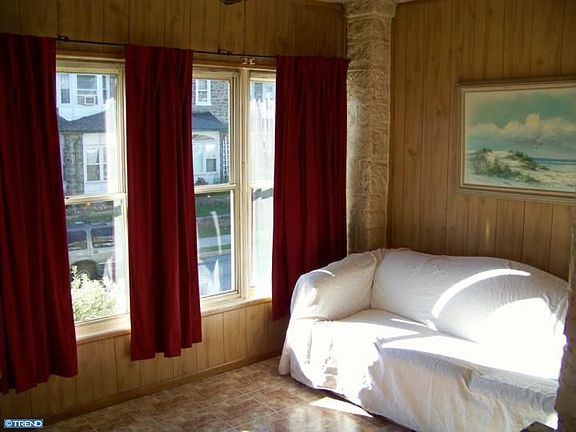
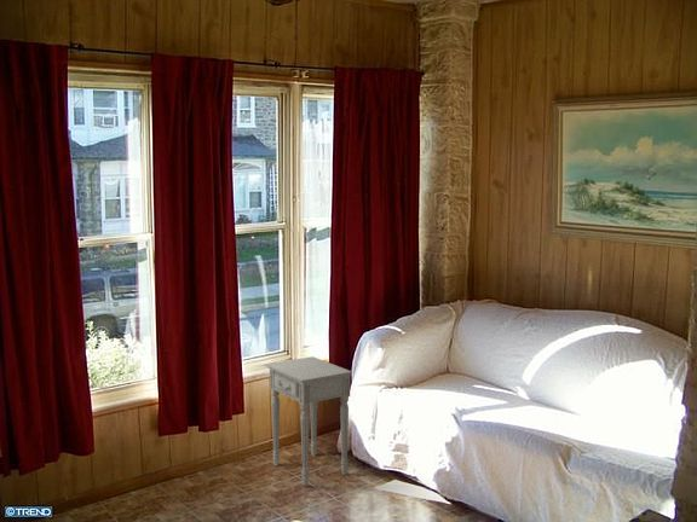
+ nightstand [264,355,353,487]
